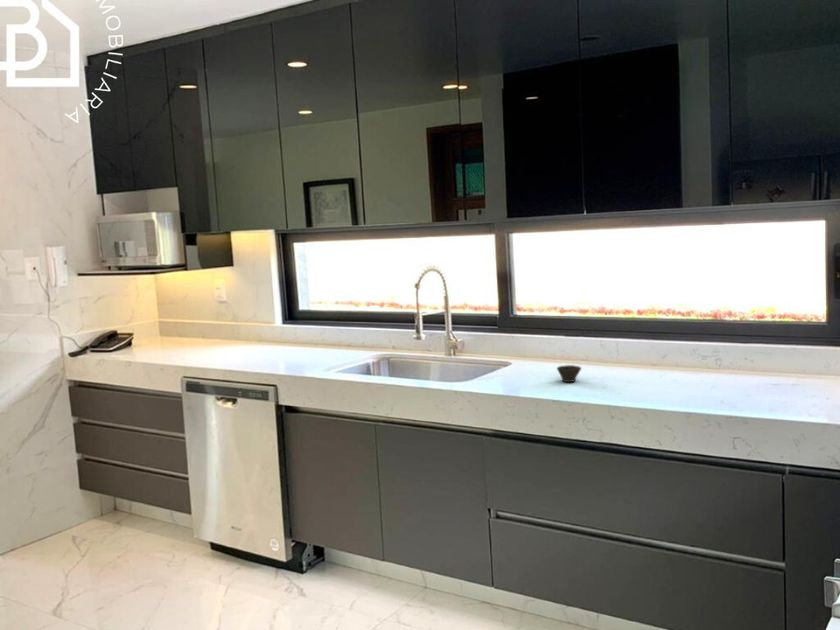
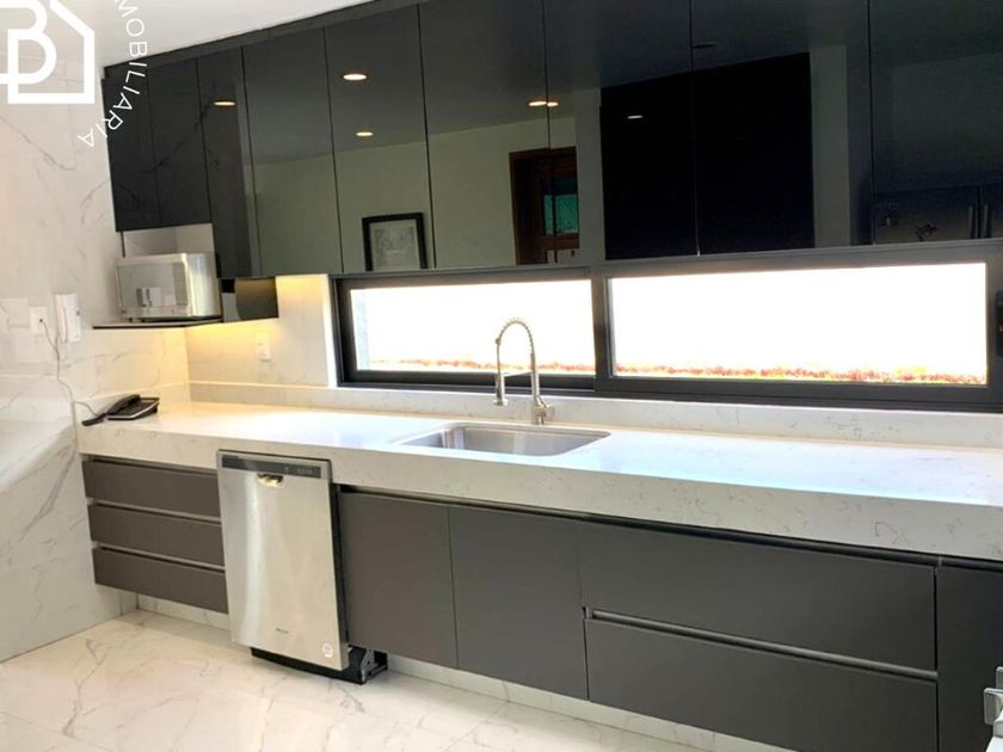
- cup [556,364,582,383]
